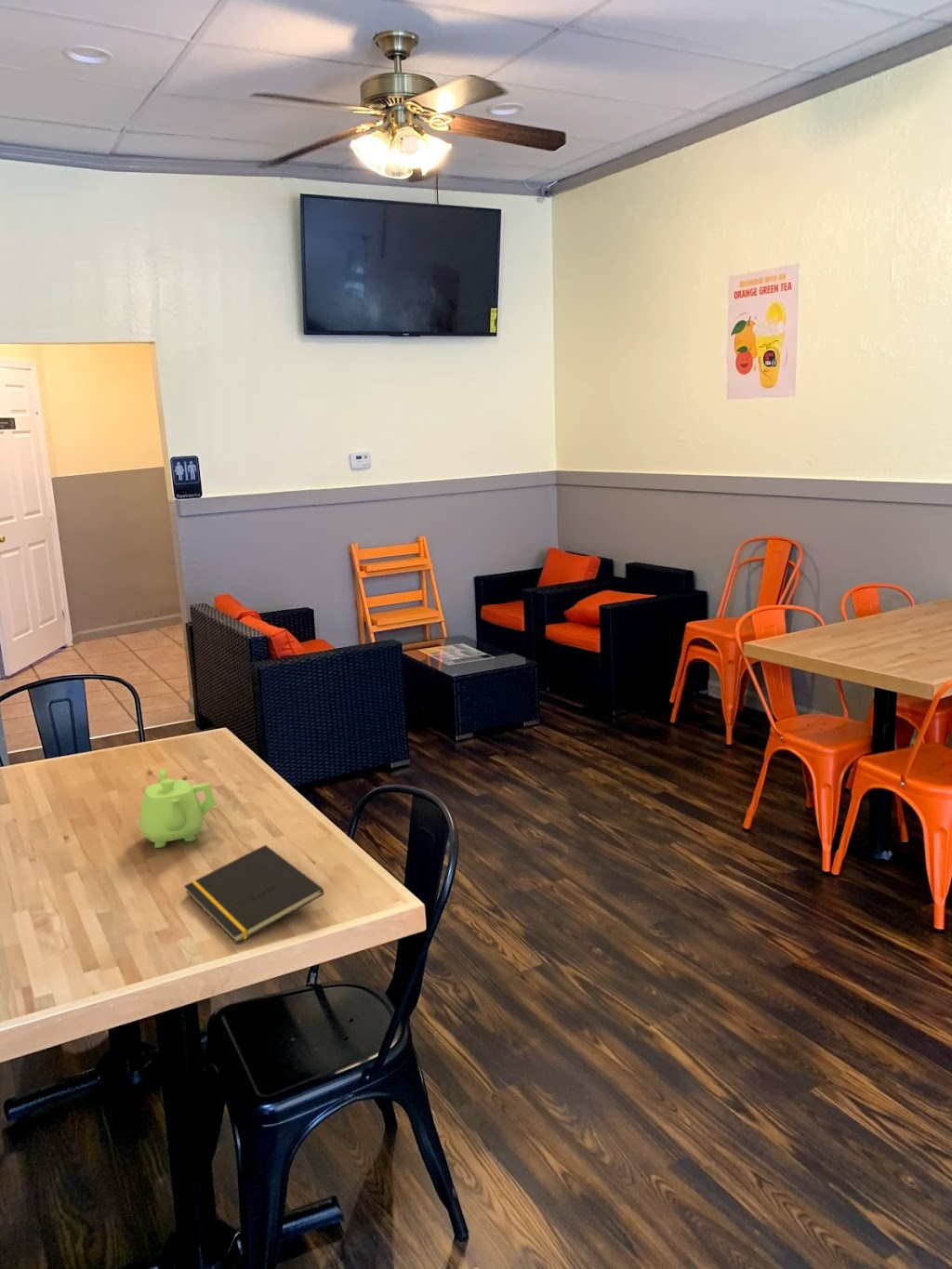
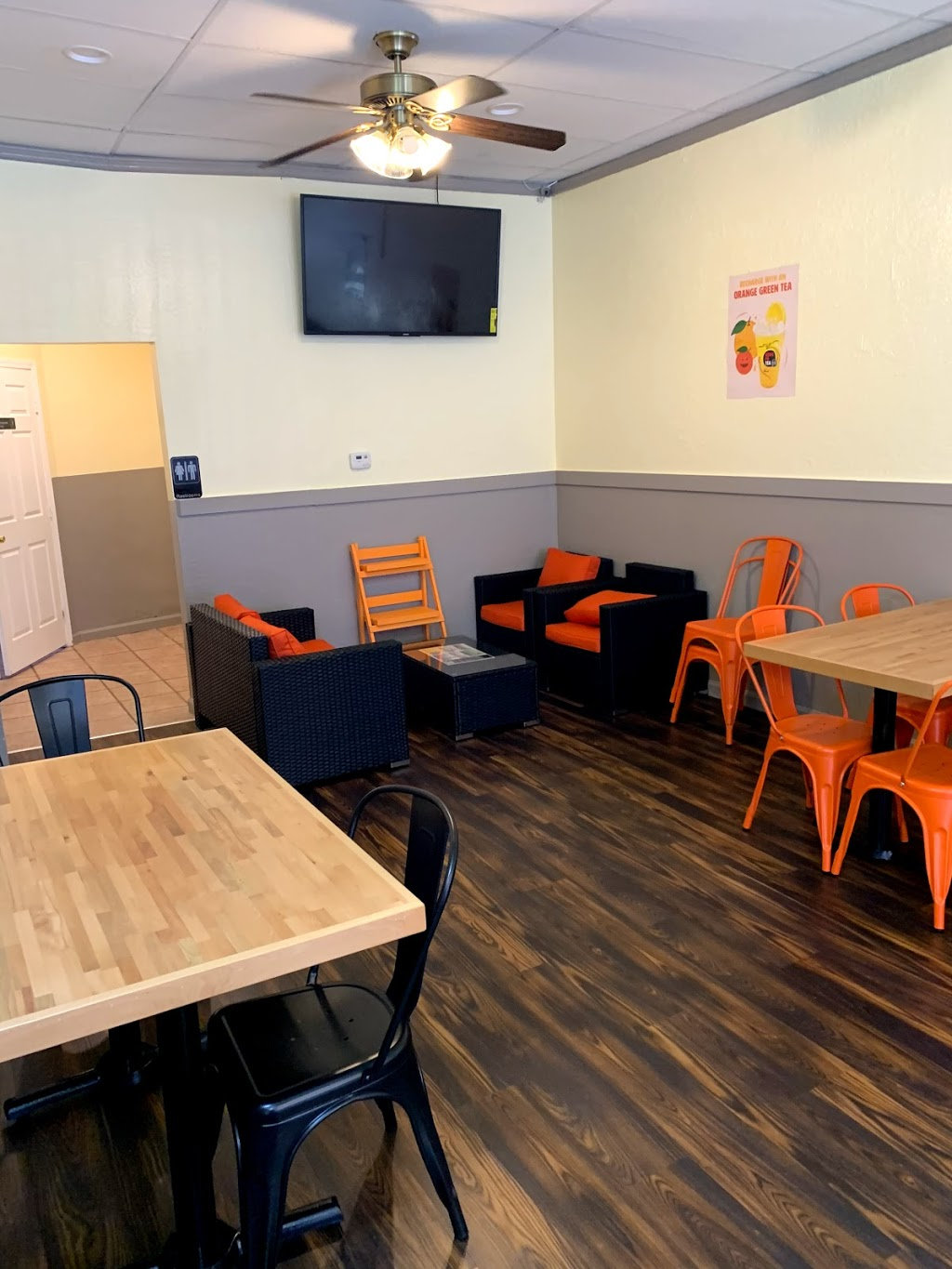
- teapot [139,767,217,849]
- notepad [183,844,324,945]
